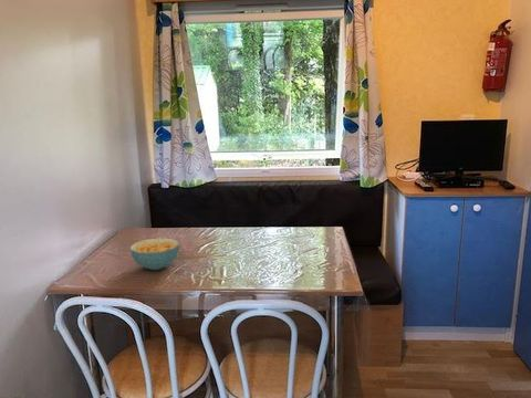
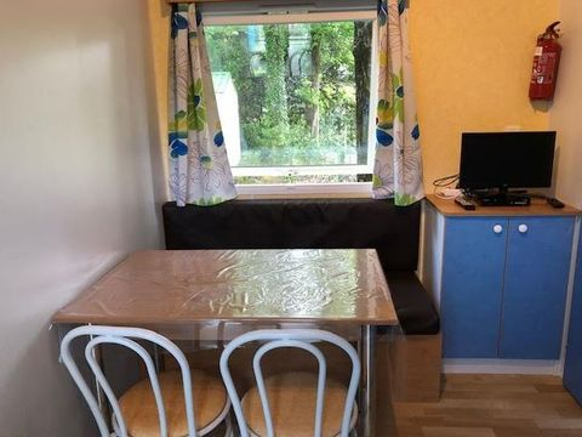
- cereal bowl [129,237,180,271]
